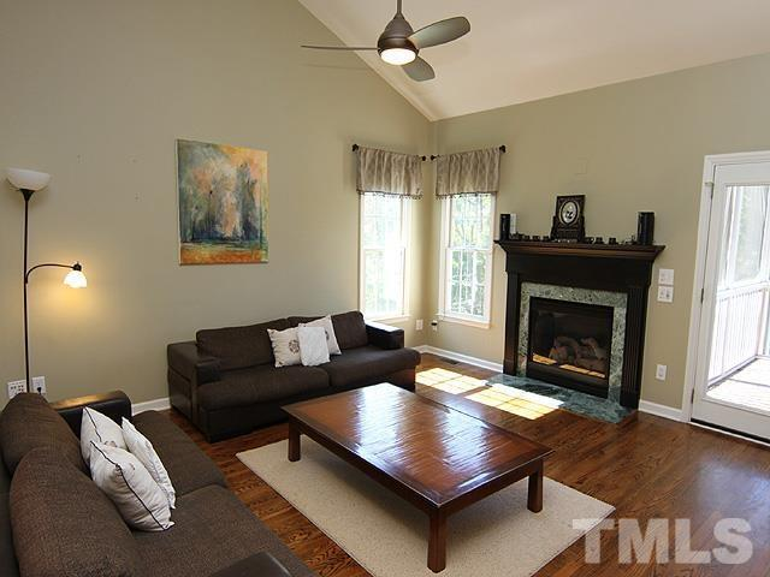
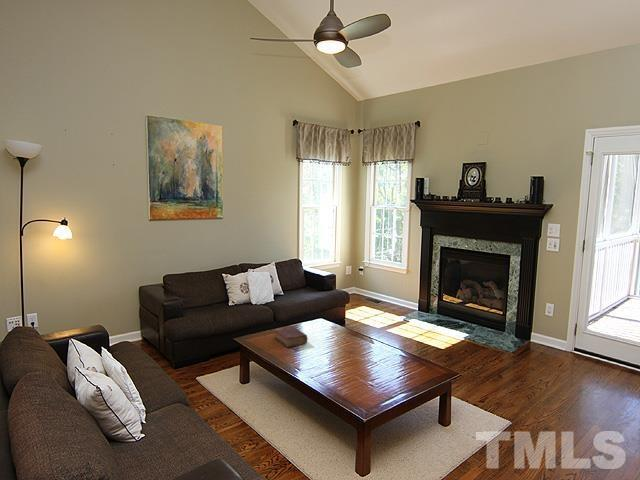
+ book [273,325,309,348]
